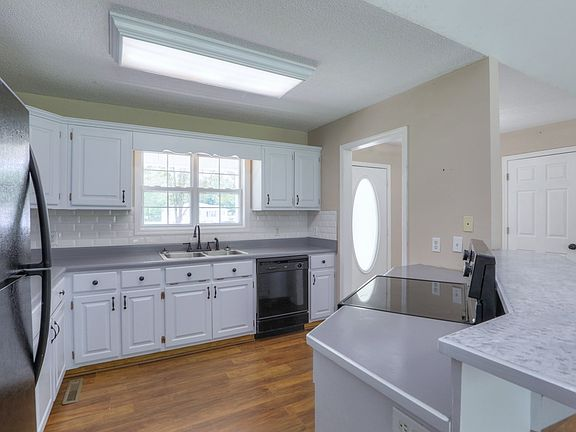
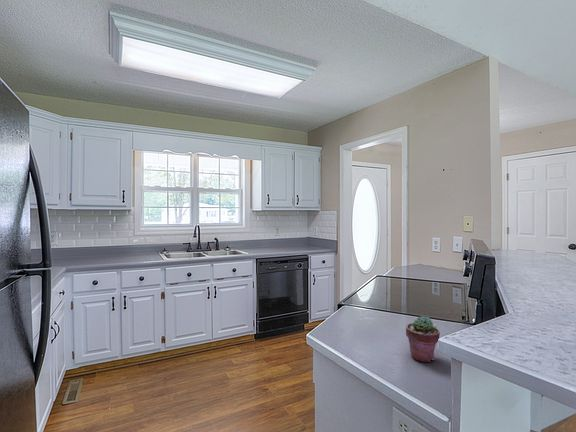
+ potted succulent [405,315,441,363]
